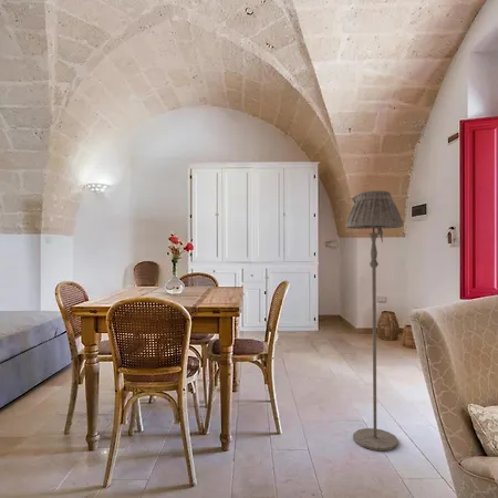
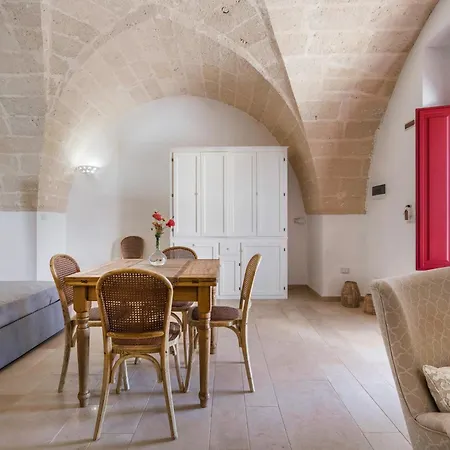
- floor lamp [344,189,405,452]
